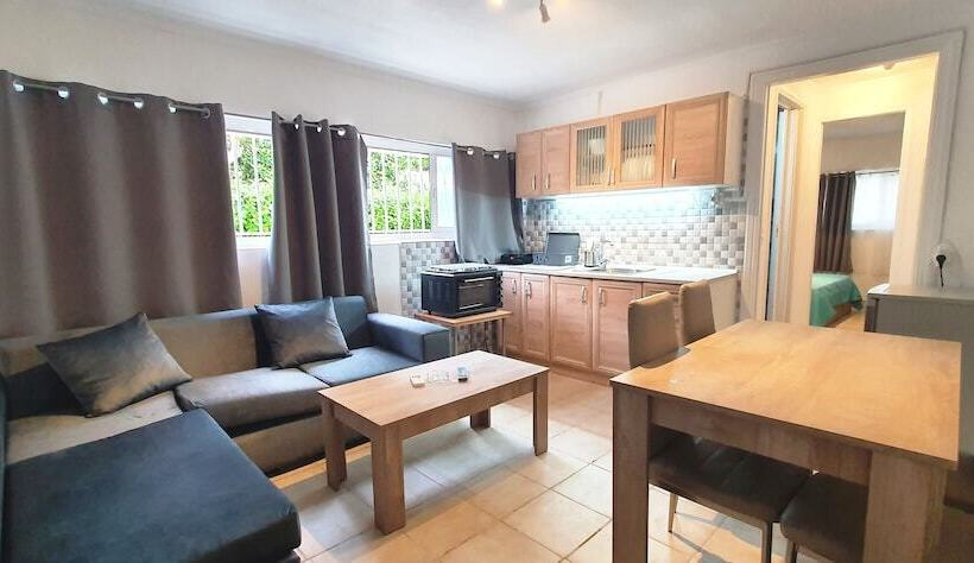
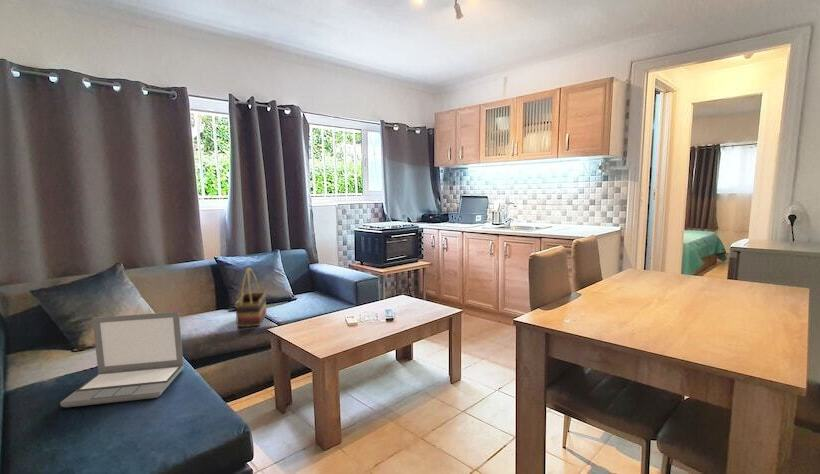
+ woven basket [234,267,267,328]
+ laptop [59,311,185,408]
